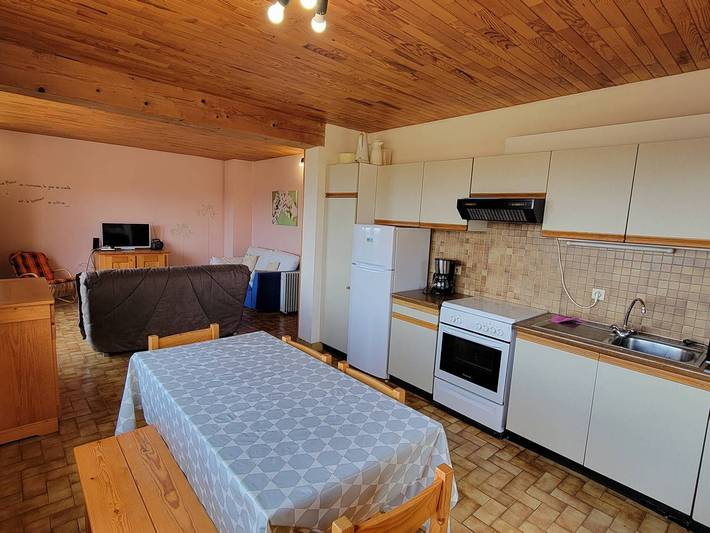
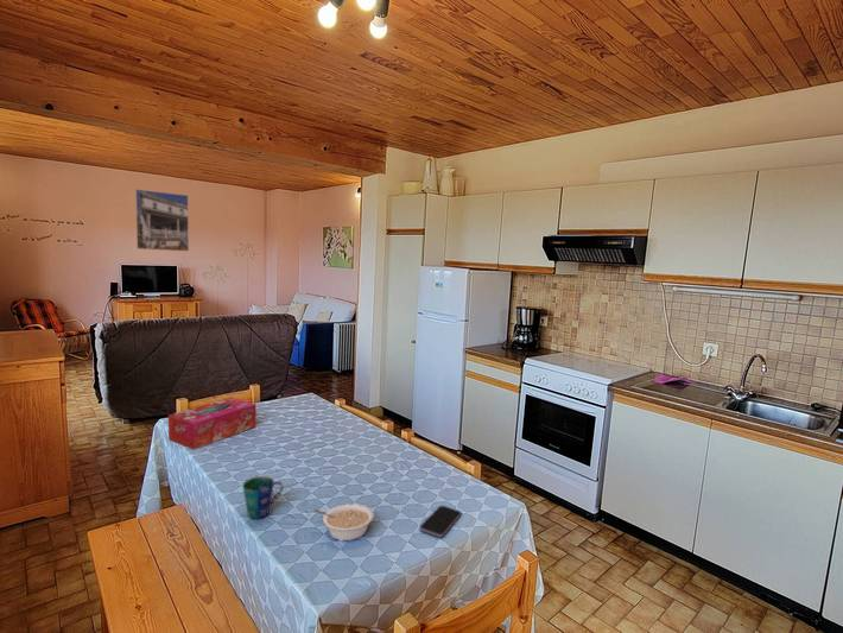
+ cup [241,475,284,520]
+ smartphone [418,505,463,538]
+ tissue box [167,397,258,450]
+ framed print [134,188,190,252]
+ legume [313,502,375,543]
